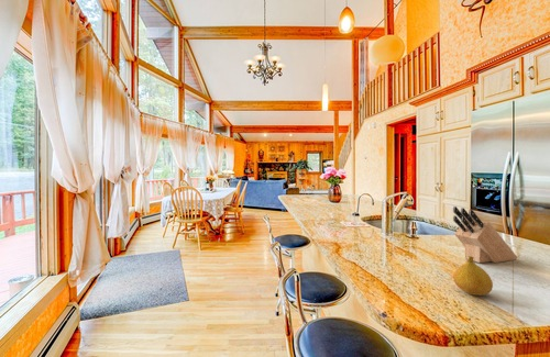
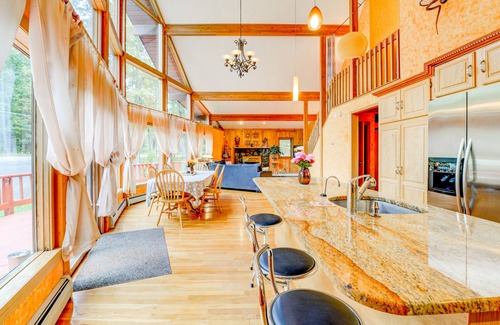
- knife block [452,205,518,264]
- fruit [453,256,494,297]
